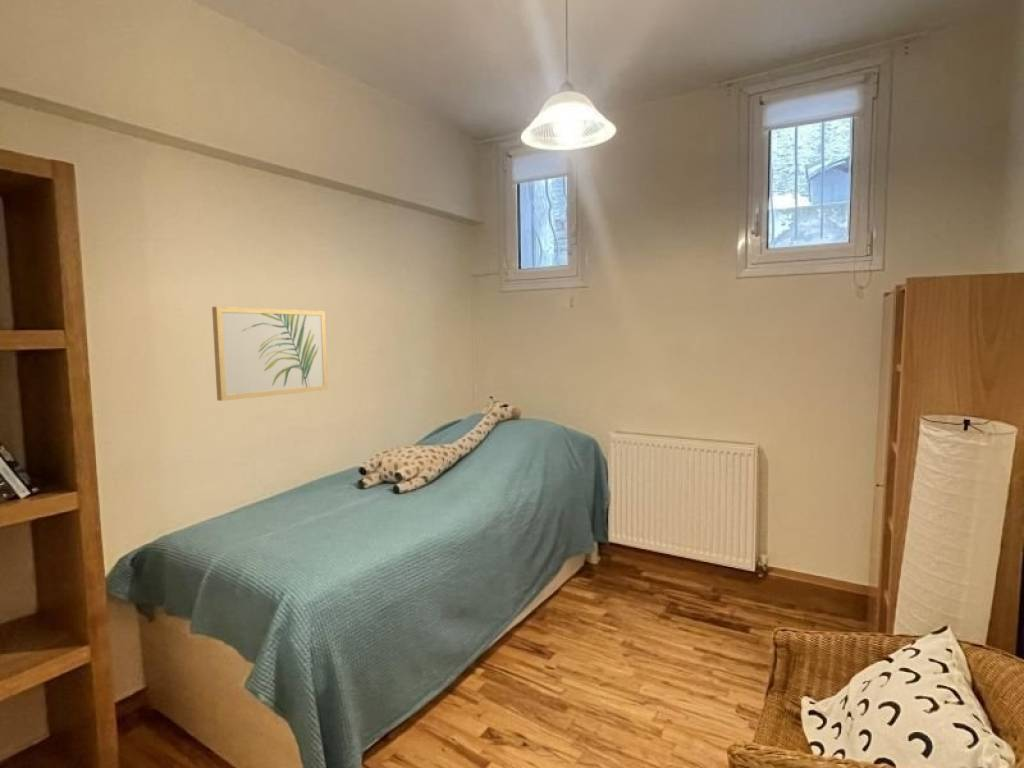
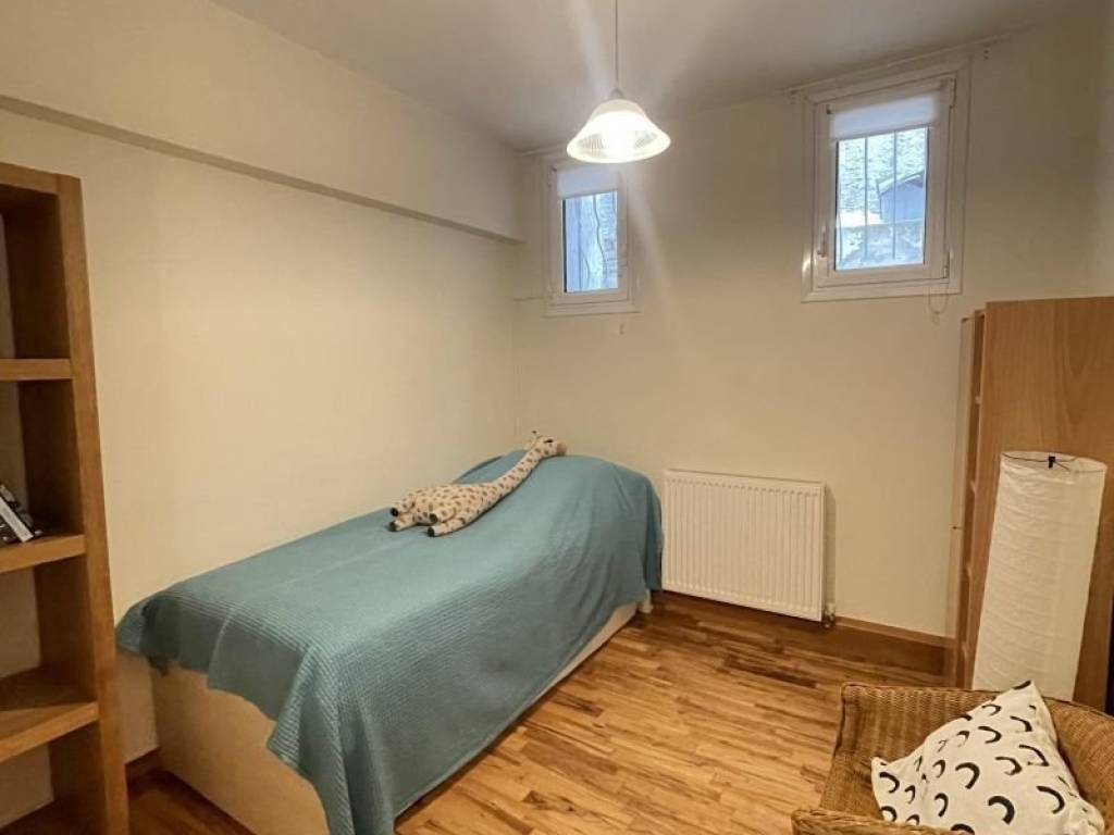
- wall art [211,306,329,402]
